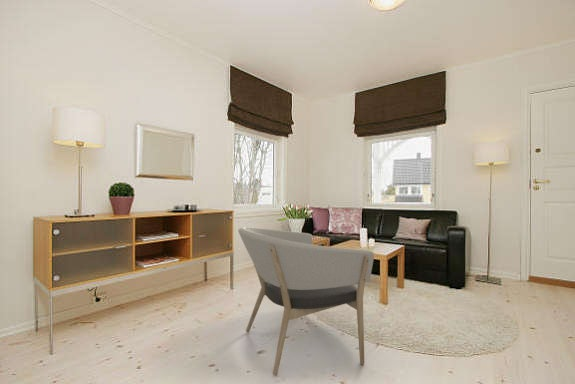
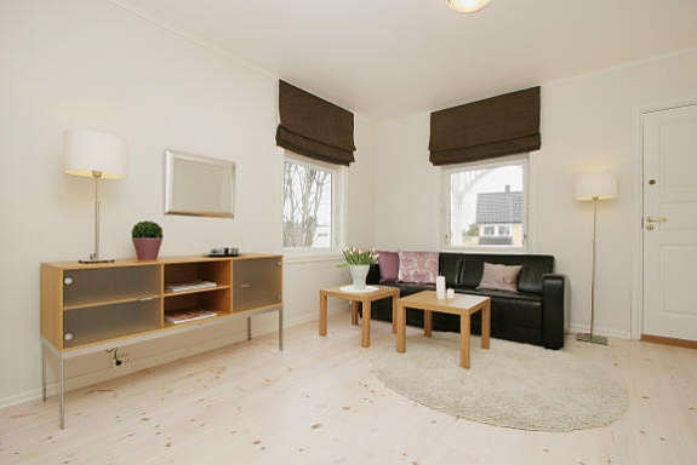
- armchair [237,226,375,377]
